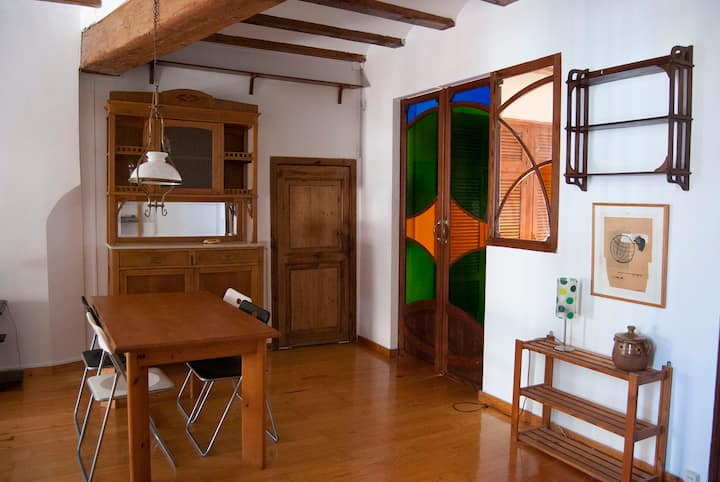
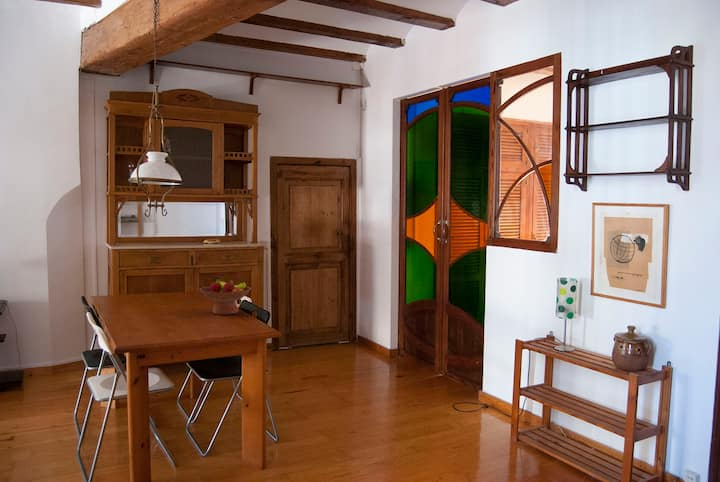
+ fruit bowl [198,277,252,316]
